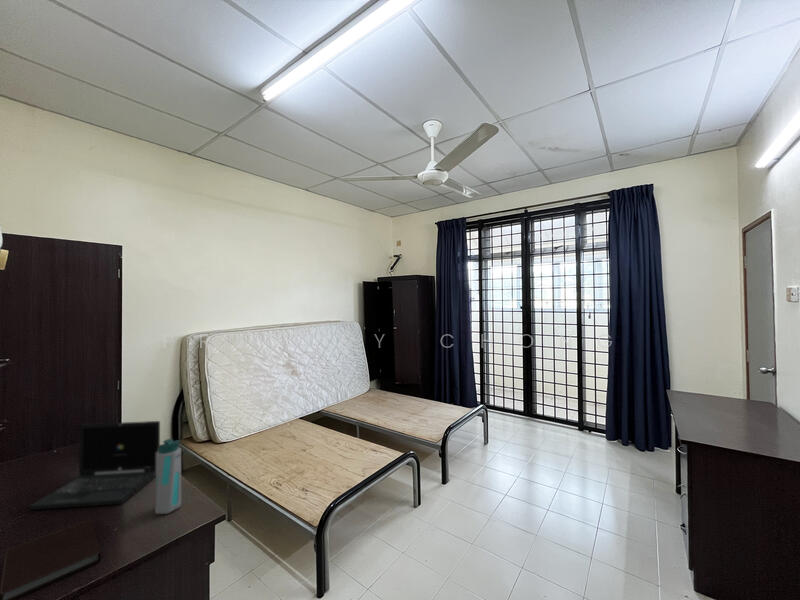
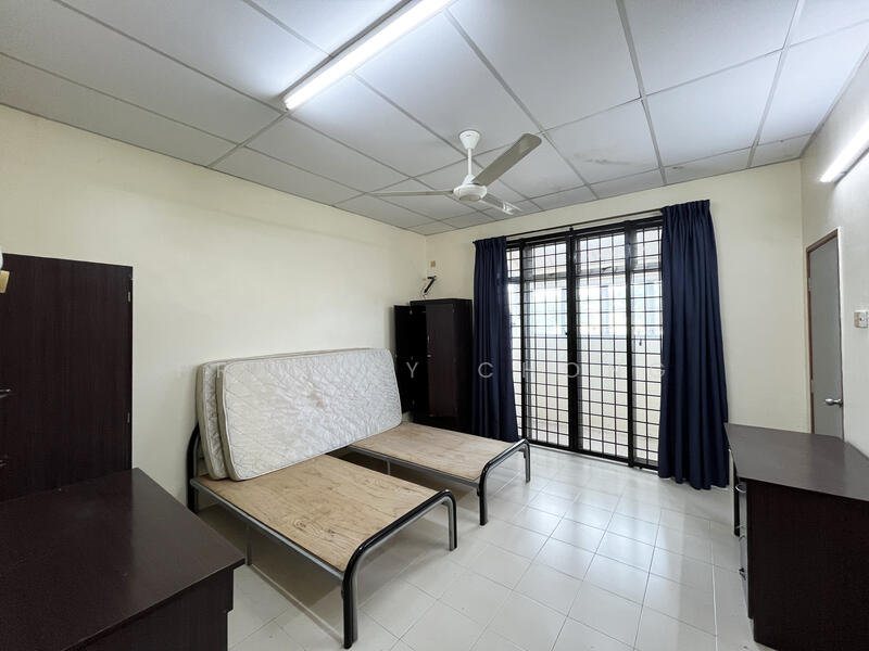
- laptop [27,420,161,511]
- water bottle [154,438,182,515]
- notebook [0,518,102,600]
